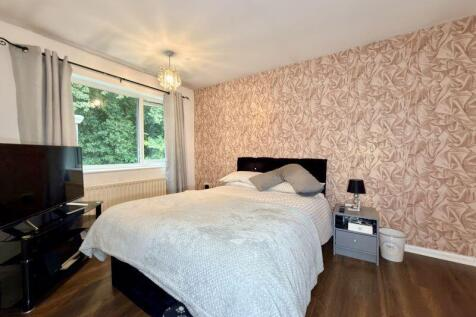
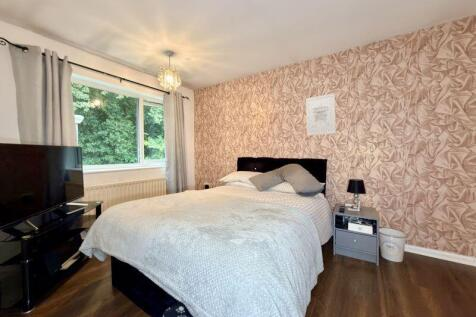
+ wall art [305,92,337,137]
